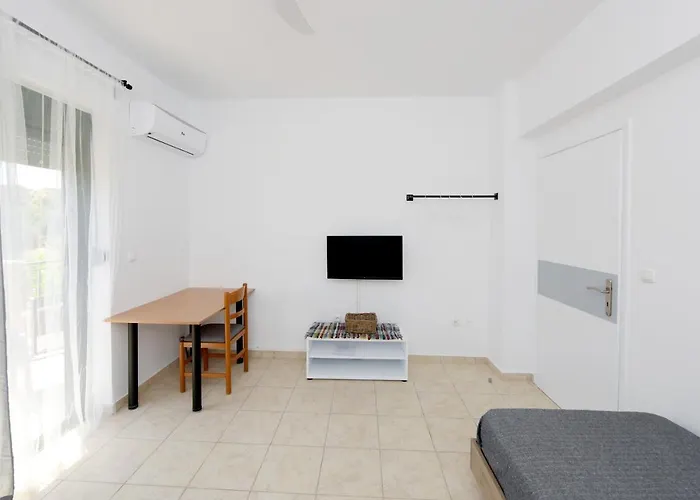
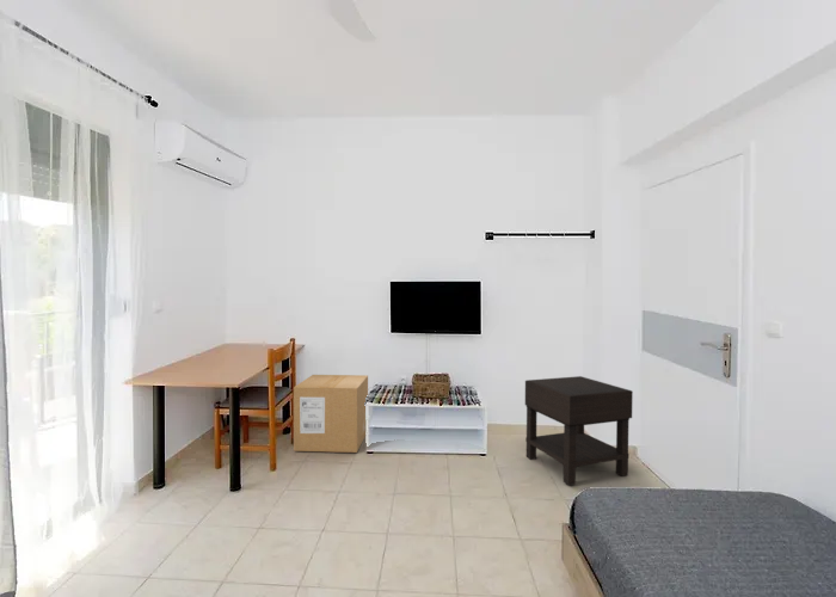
+ nightstand [524,375,634,486]
+ cardboard box [293,374,369,454]
